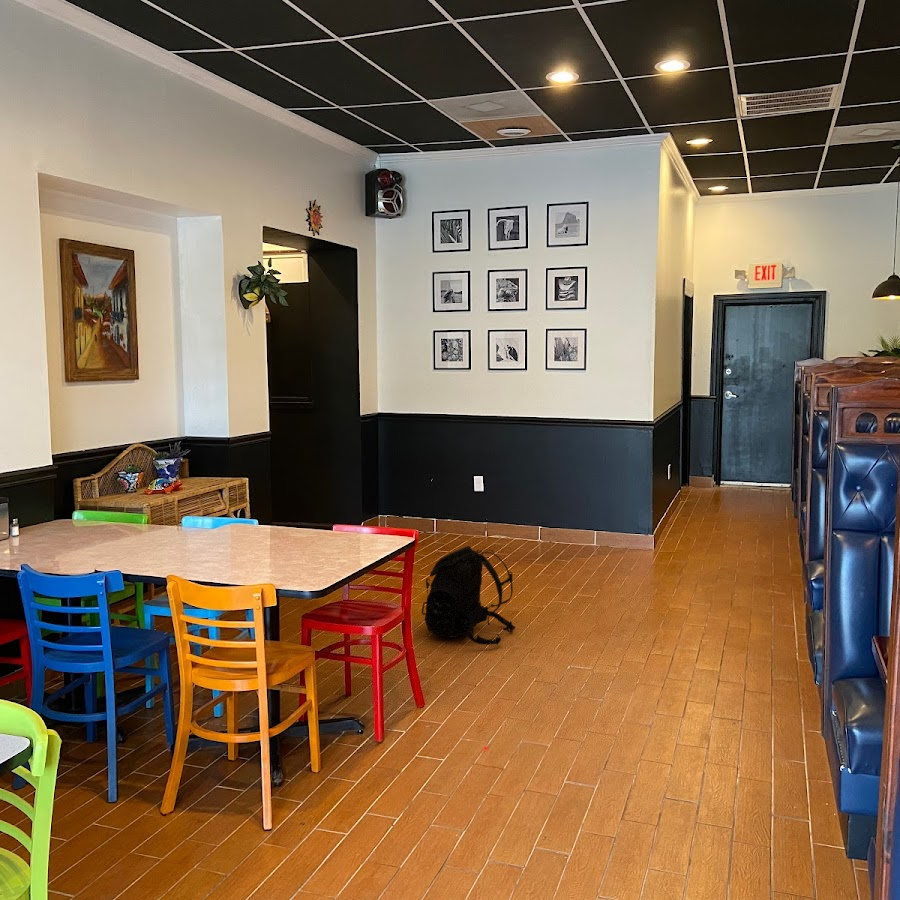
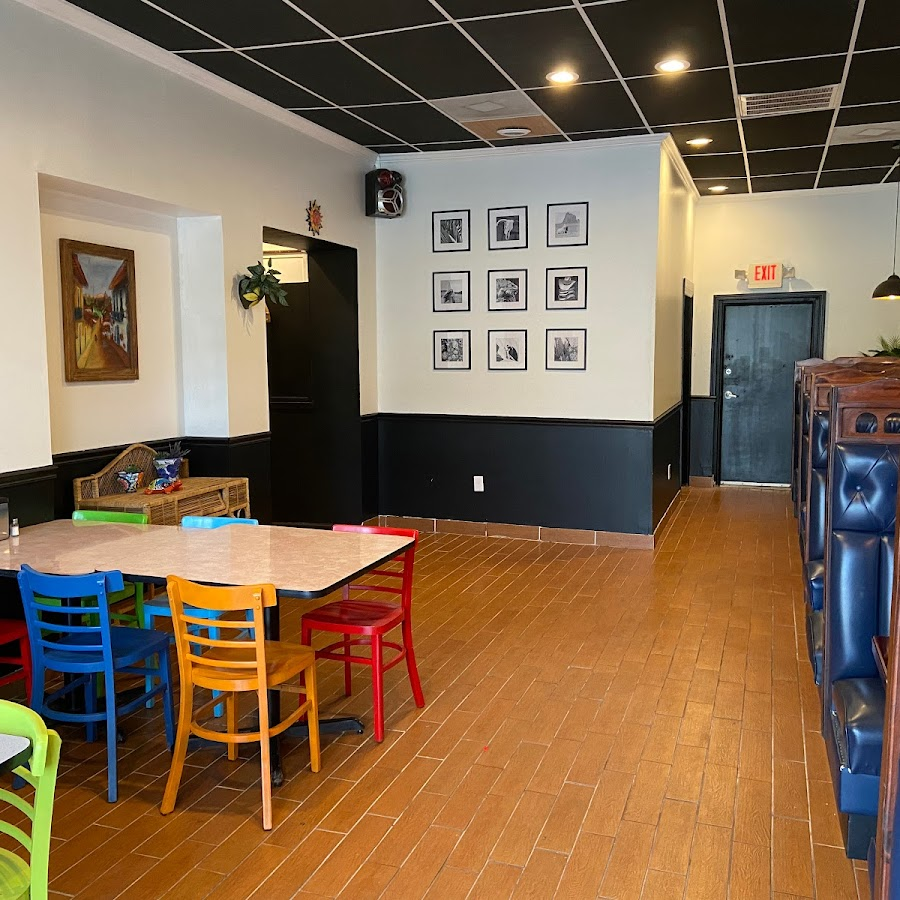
- backpack [420,545,517,646]
